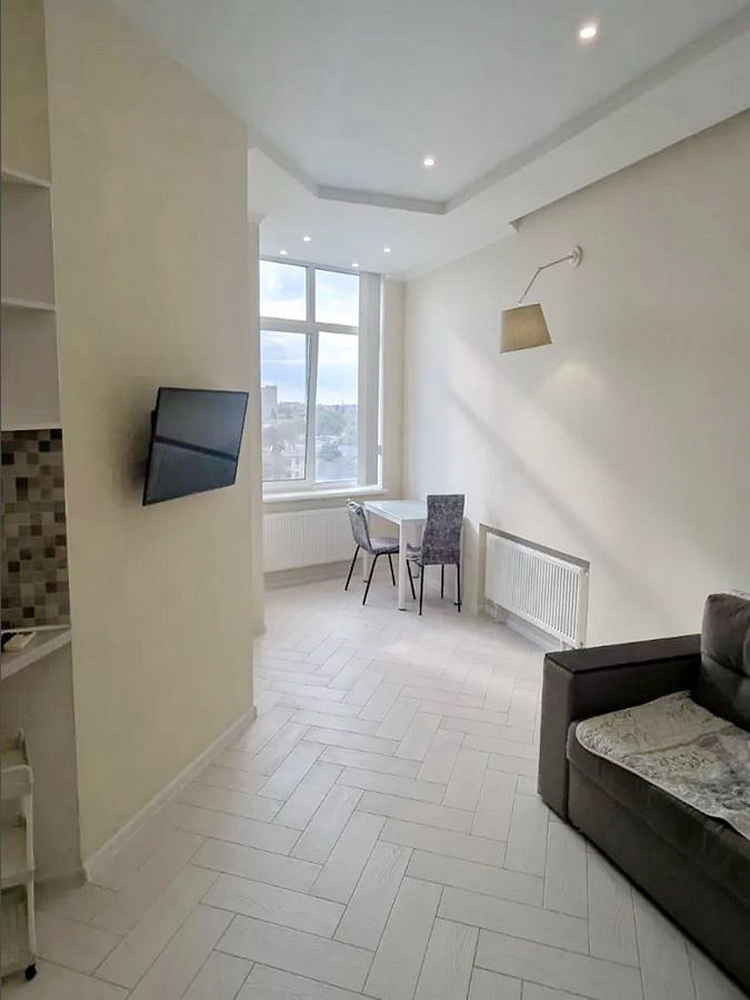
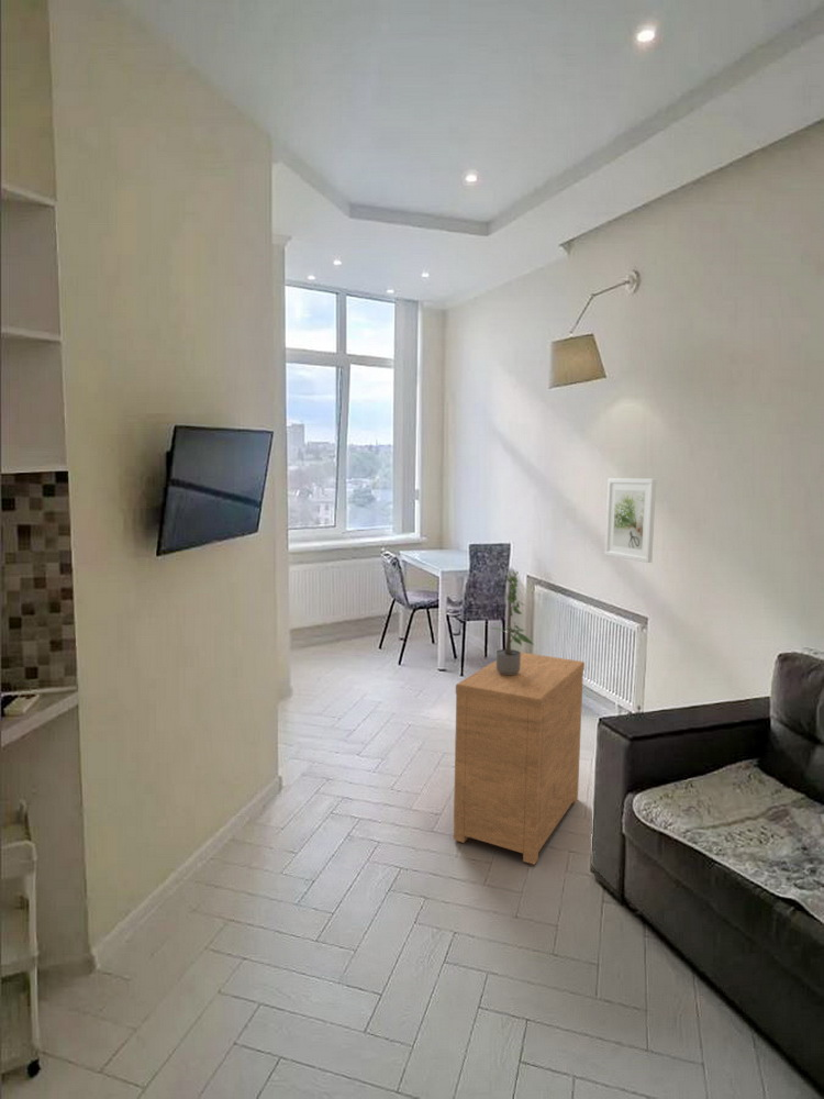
+ nightstand [453,652,586,865]
+ potted plant [489,570,536,675]
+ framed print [604,477,657,564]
